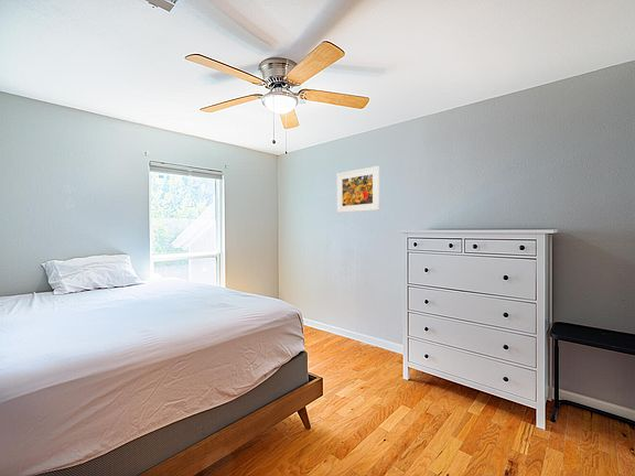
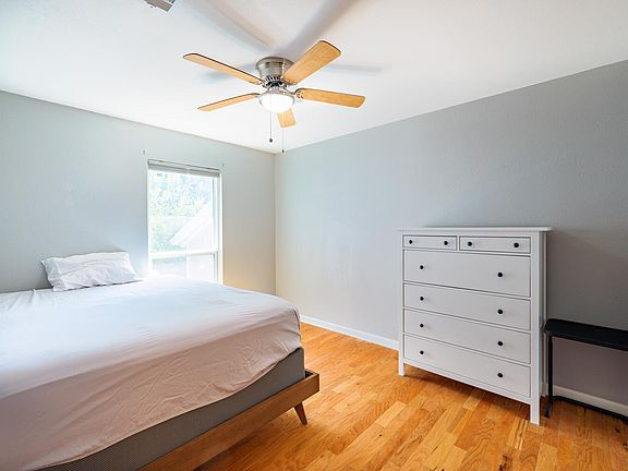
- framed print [336,165,380,214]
